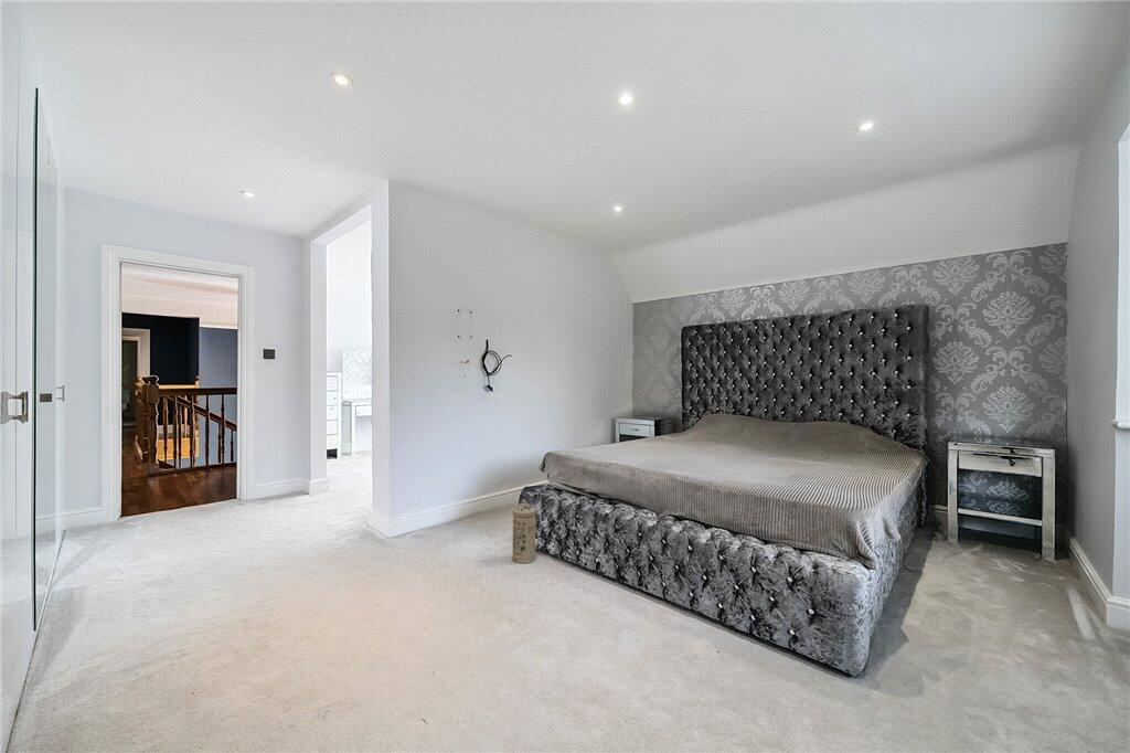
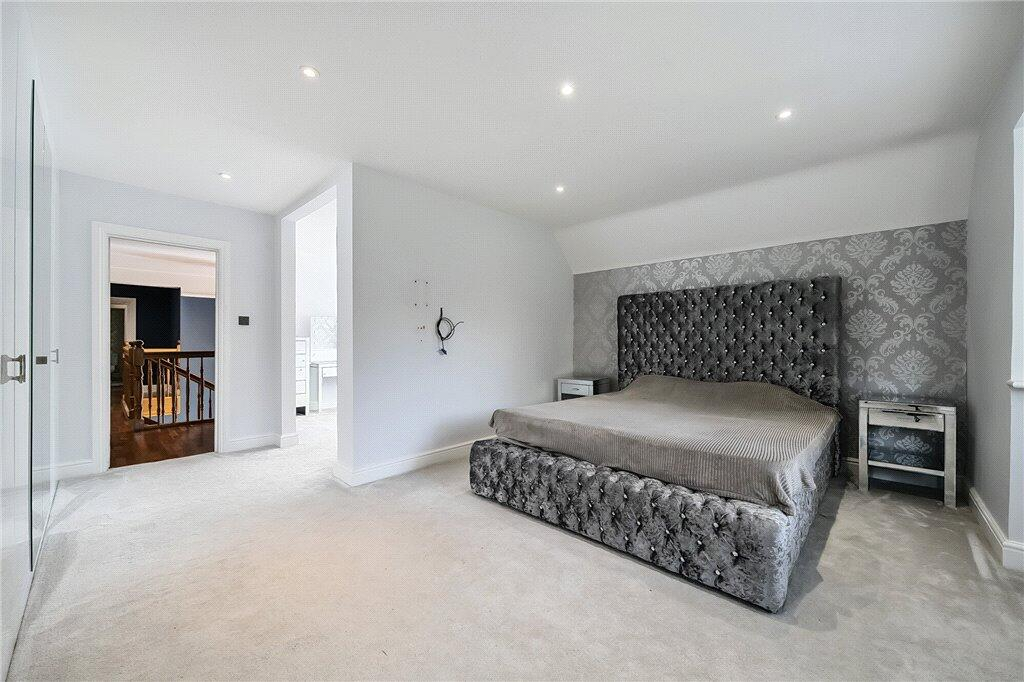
- water filter [511,499,537,564]
